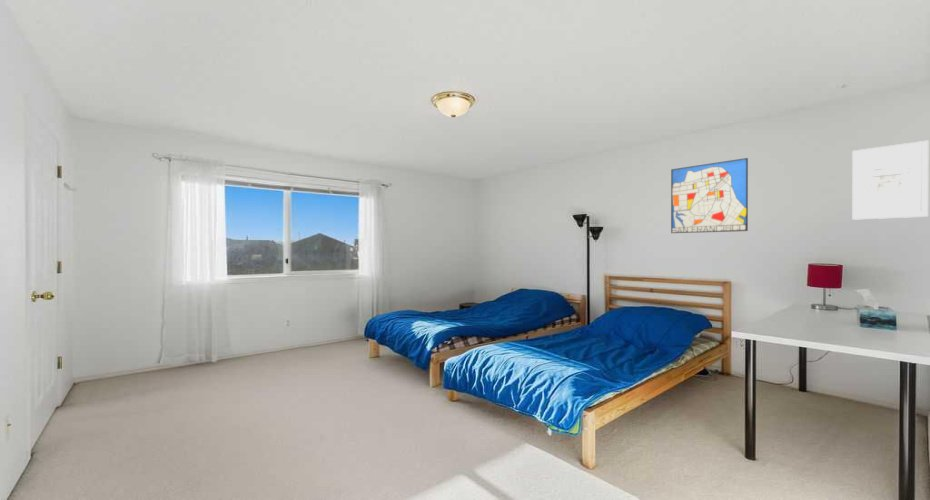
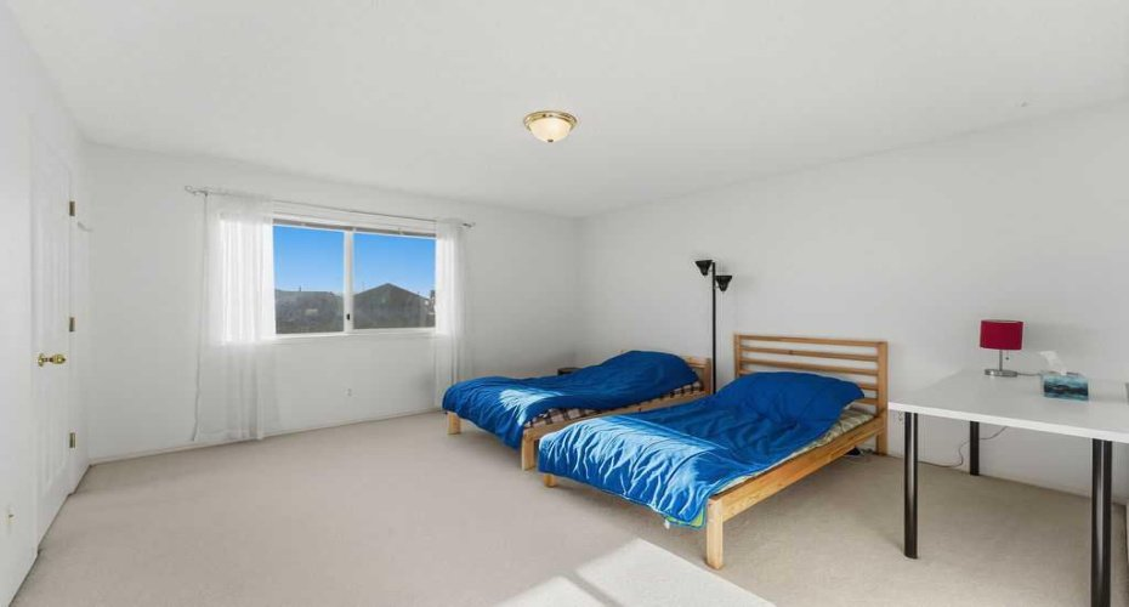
- wall art [851,140,929,221]
- wall art [670,157,749,234]
